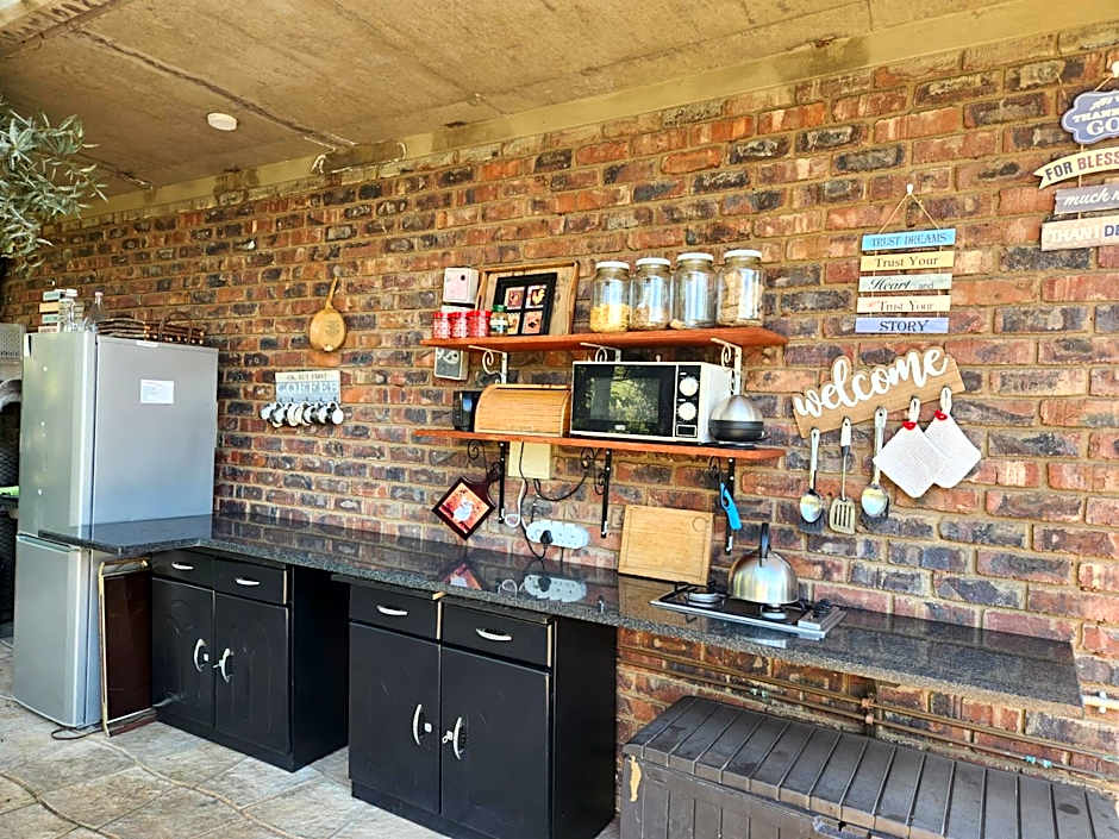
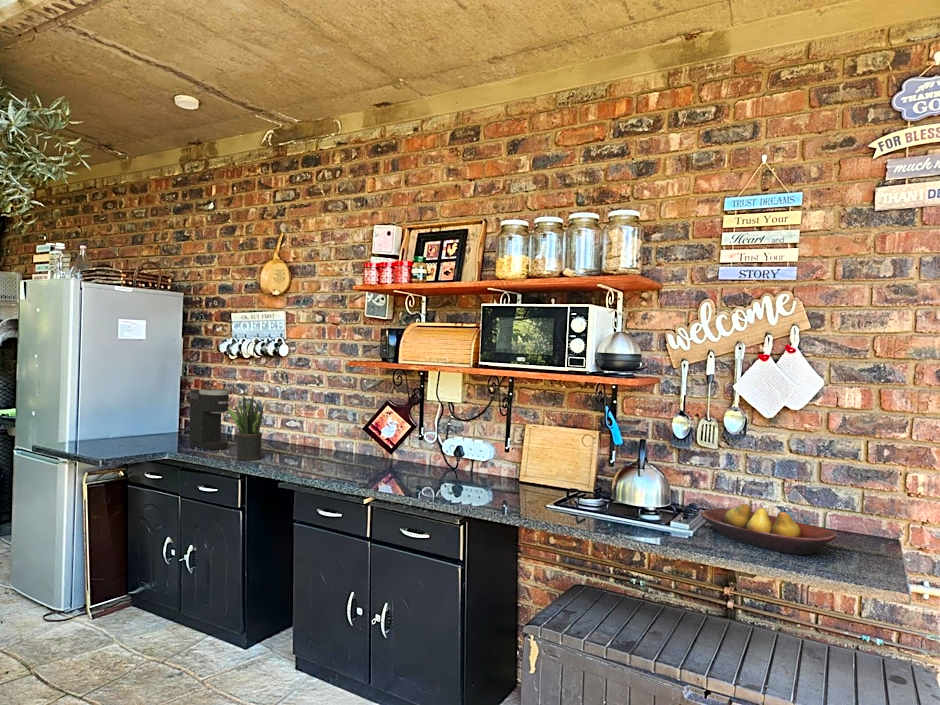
+ coffee maker [188,388,231,450]
+ fruit bowl [700,503,838,555]
+ potted plant [228,394,266,461]
